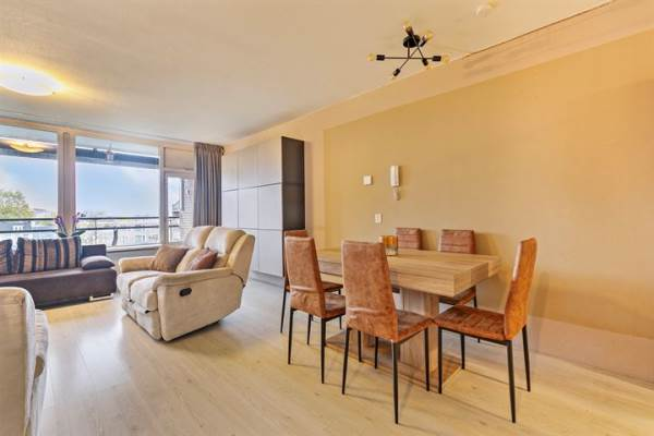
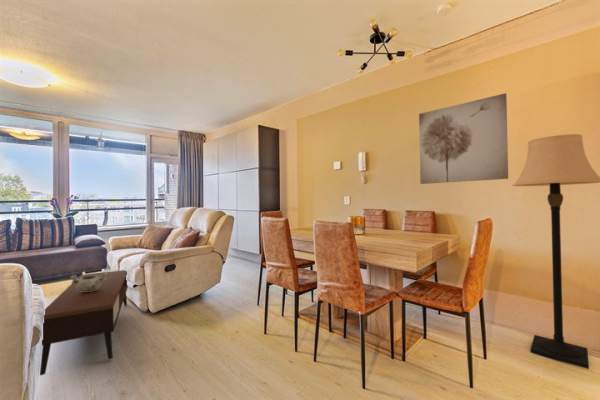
+ wall art [418,92,509,185]
+ coffee table [39,269,129,376]
+ decorative bowl [69,272,107,292]
+ lamp [512,133,600,370]
